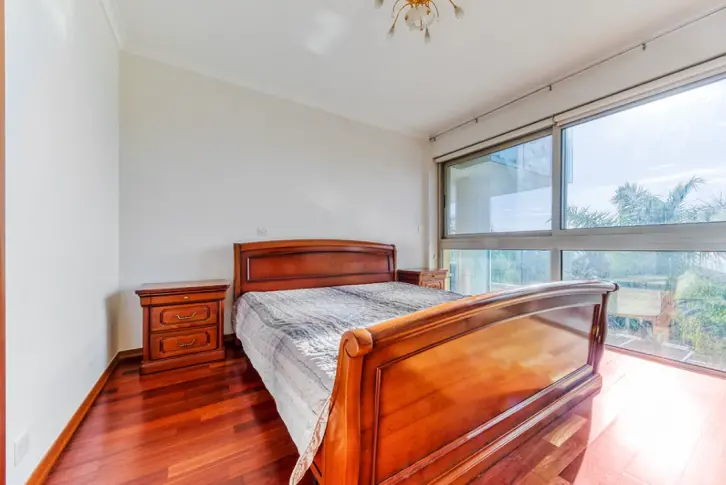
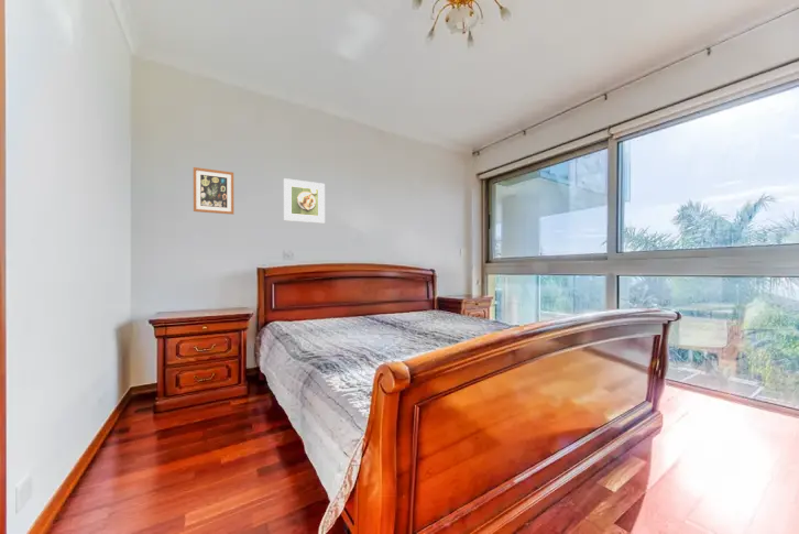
+ wall art [193,166,234,216]
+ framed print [283,177,326,224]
